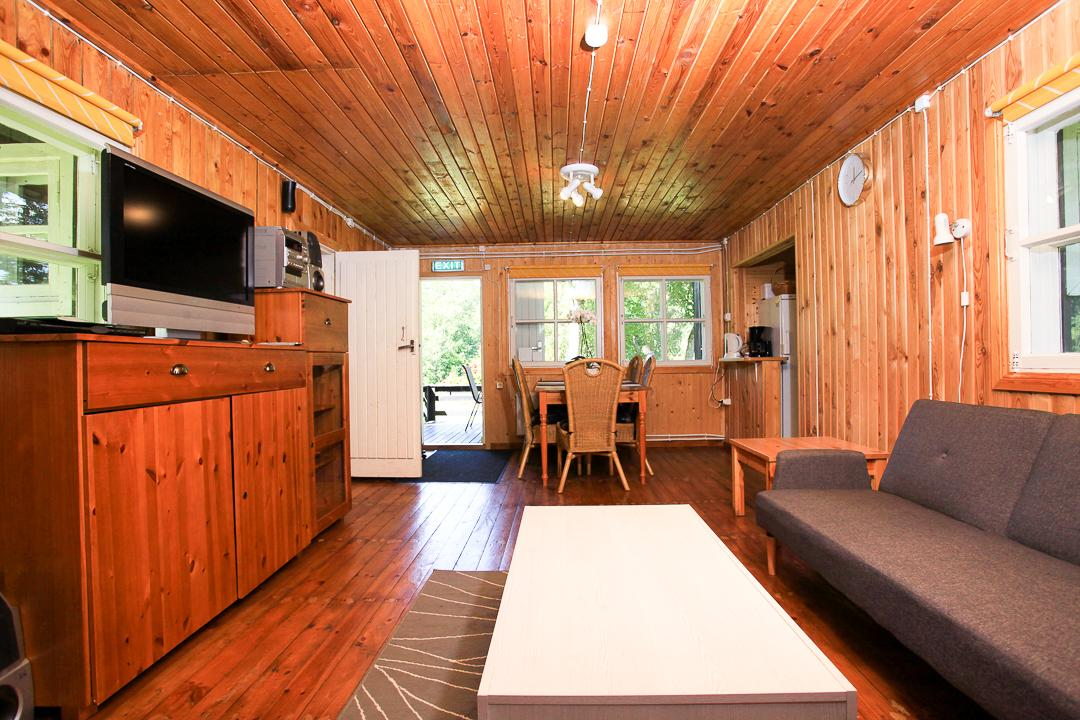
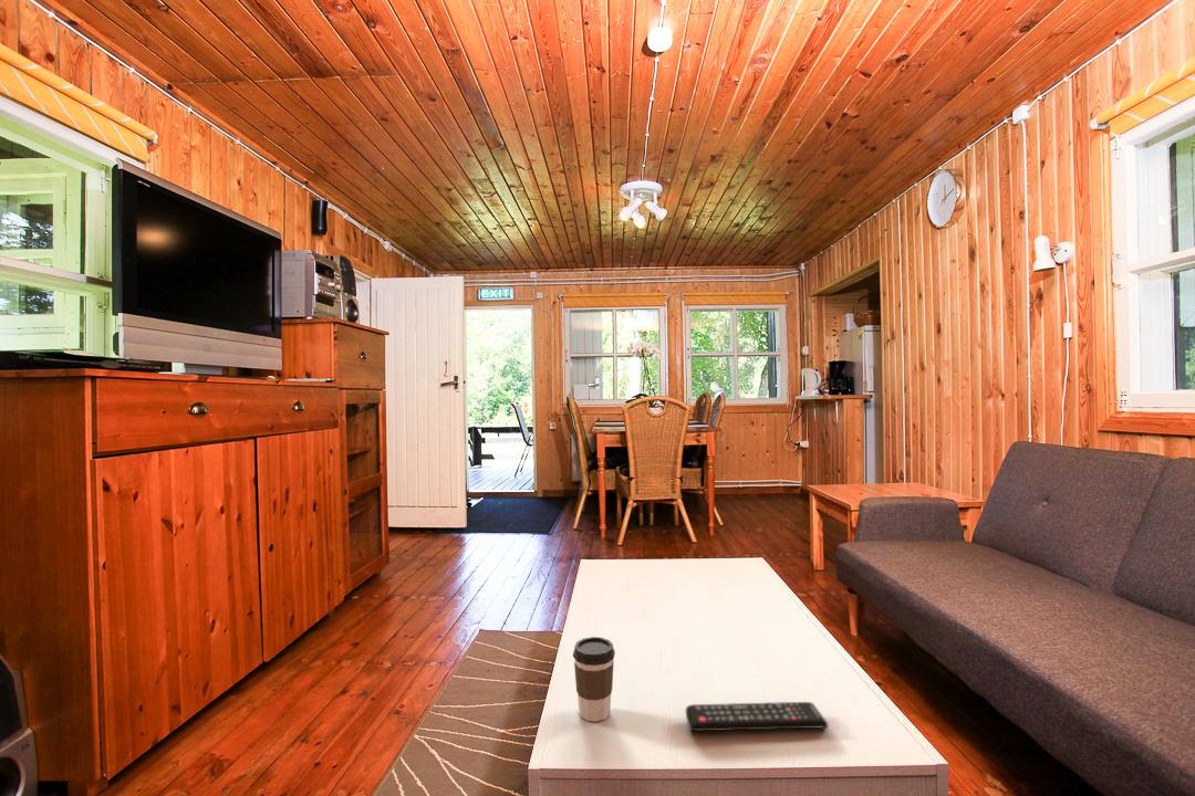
+ coffee cup [572,636,616,723]
+ remote control [685,701,830,732]
